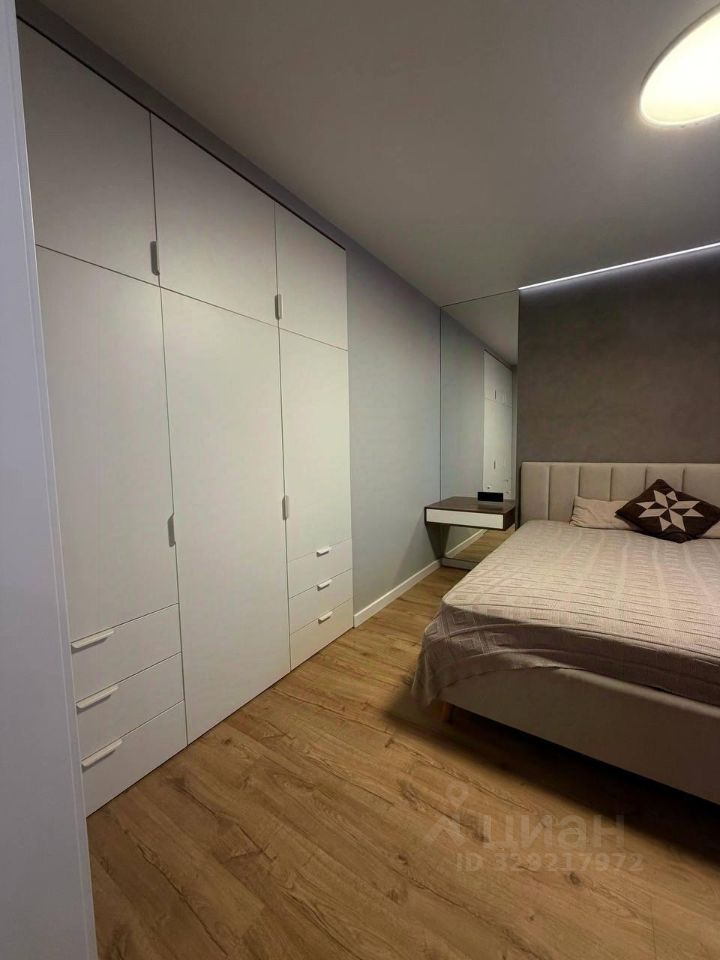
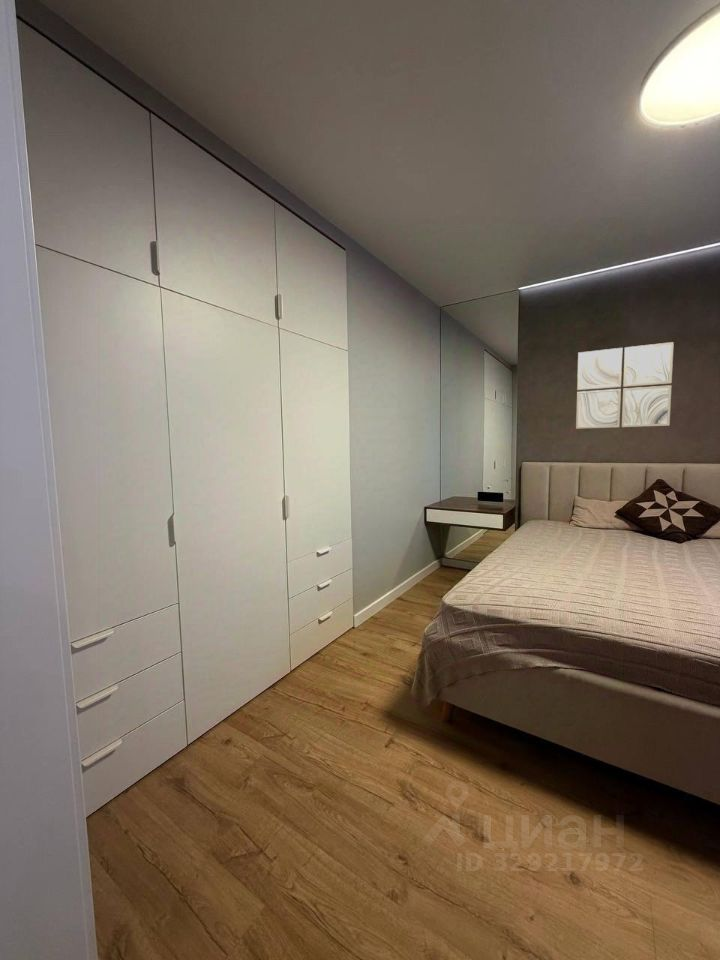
+ wall art [575,341,674,430]
